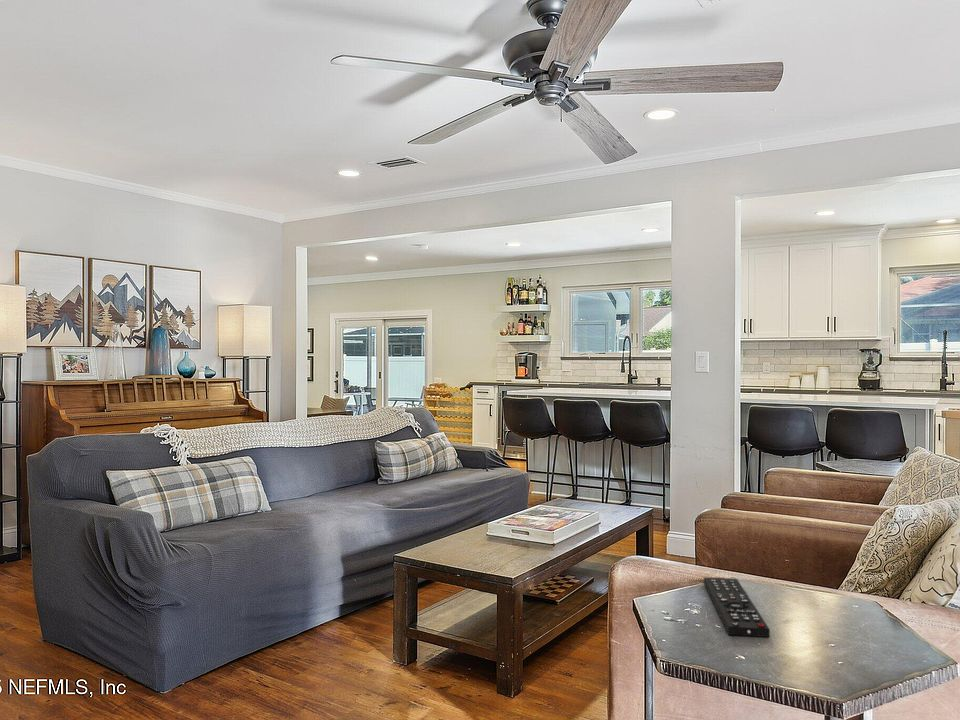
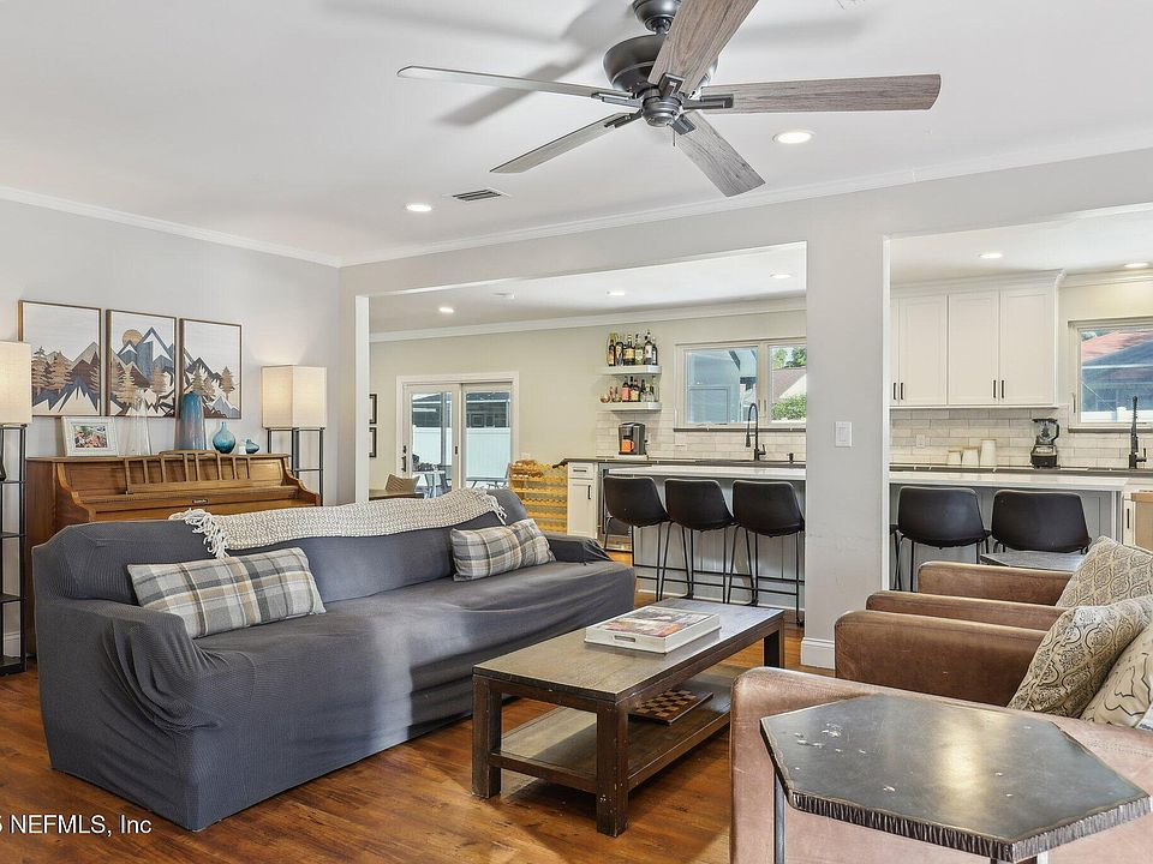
- remote control [703,577,771,638]
